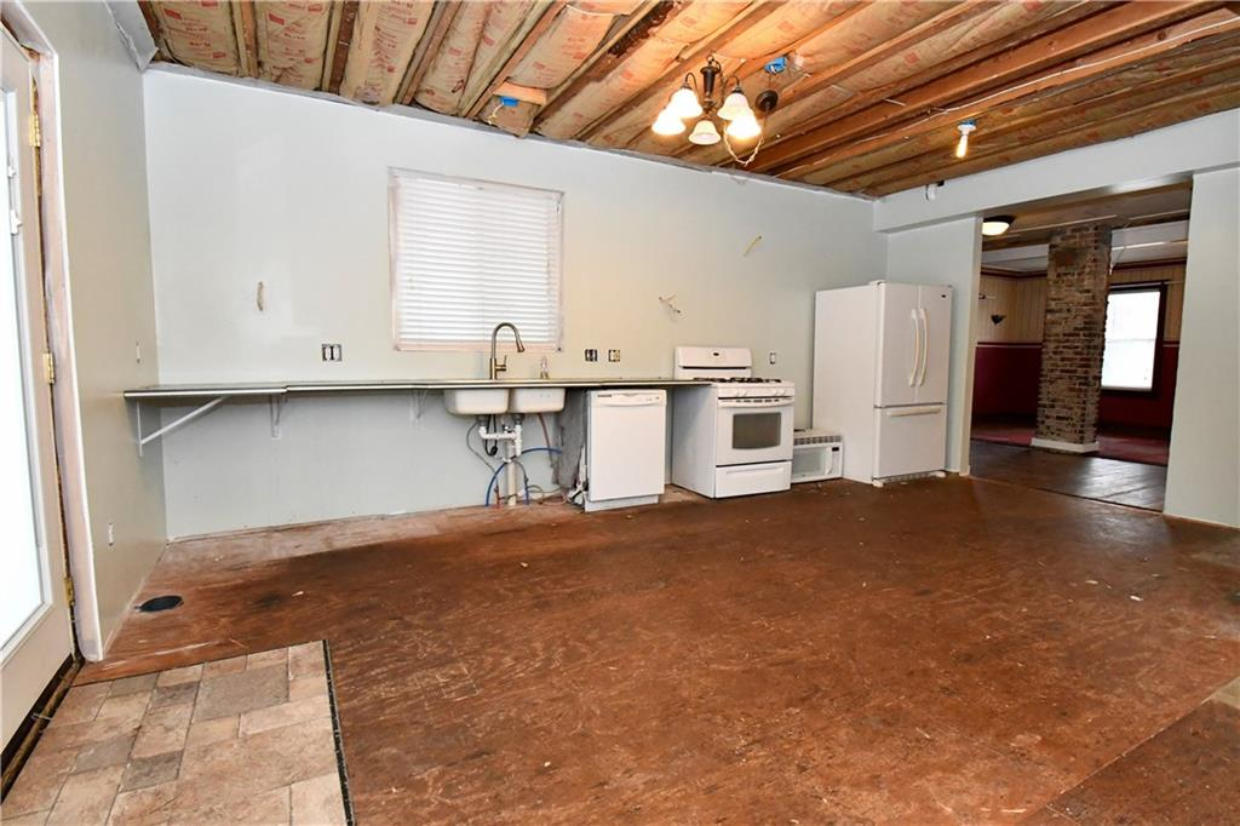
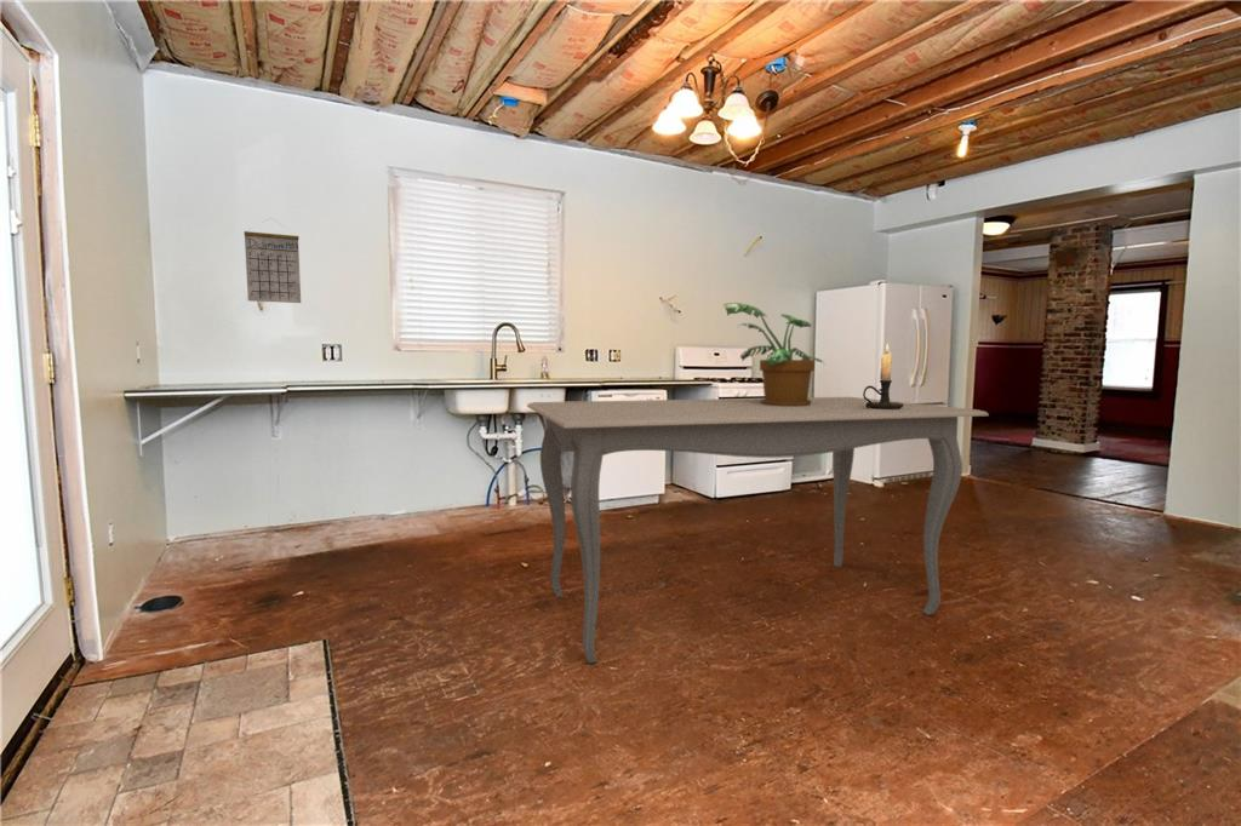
+ dining table [526,396,990,665]
+ candle holder [862,342,904,409]
+ calendar [242,217,302,304]
+ potted plant [722,302,825,407]
